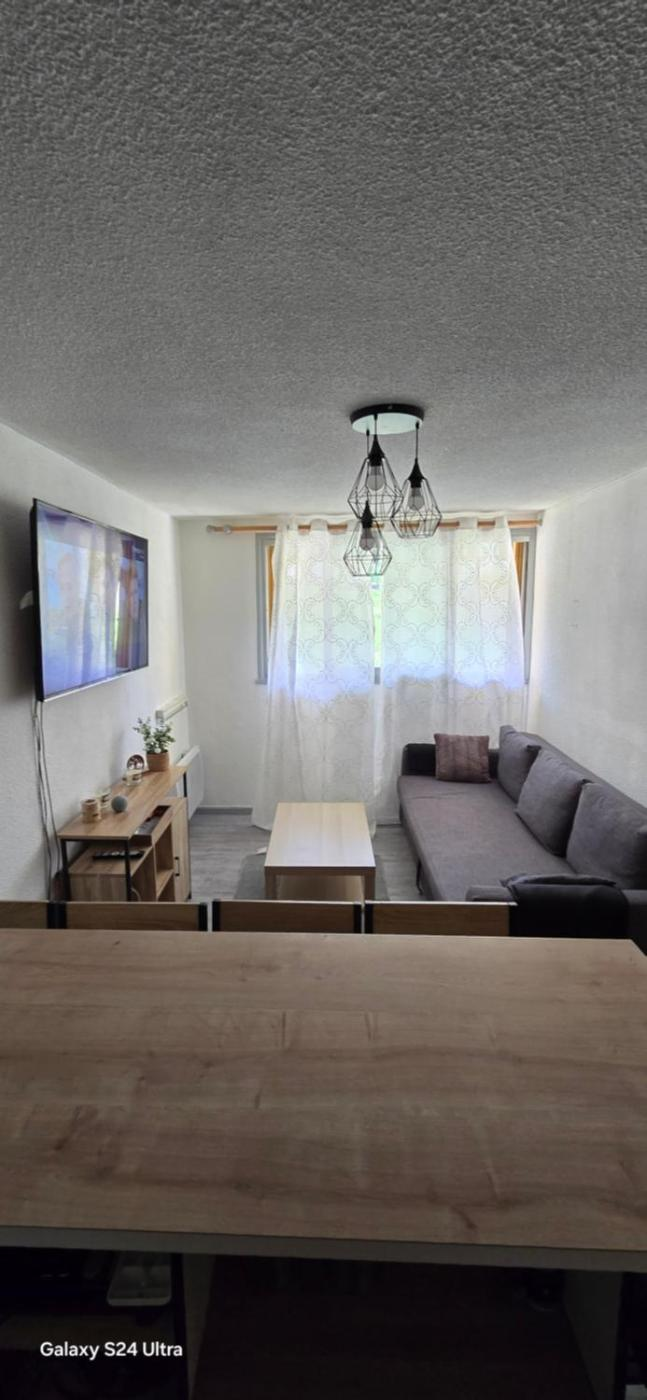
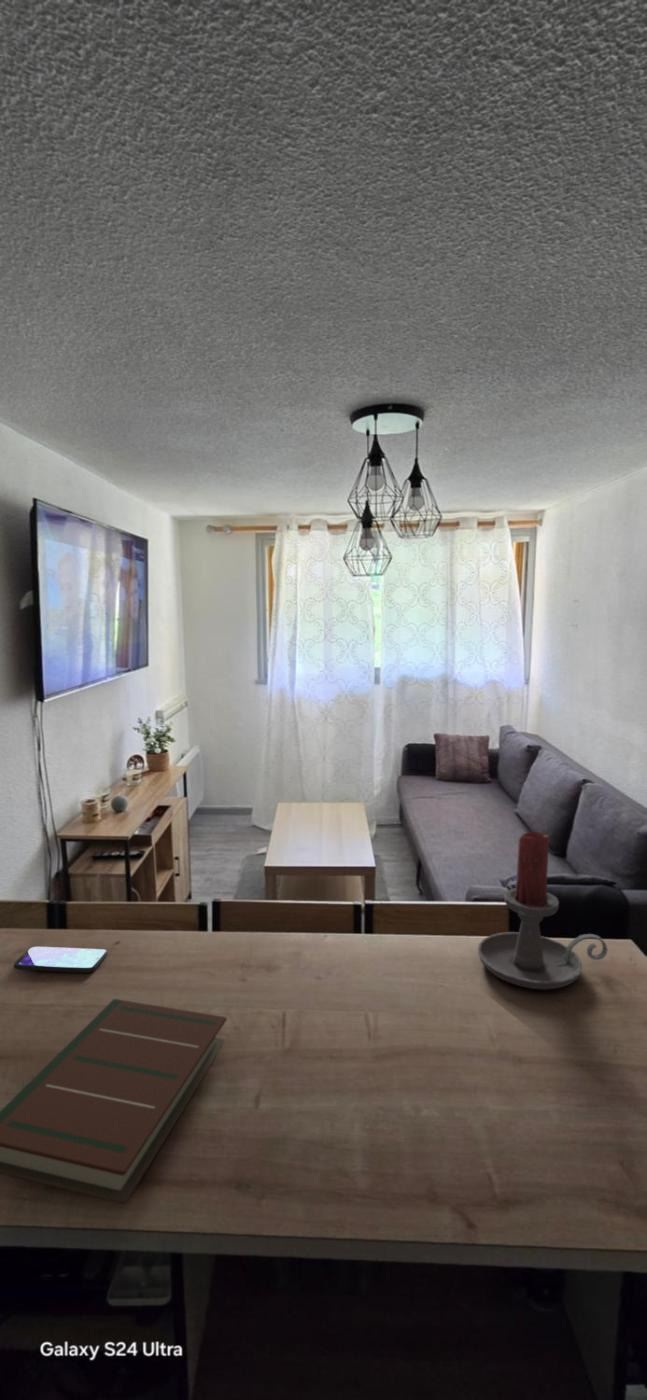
+ candle holder [477,831,609,991]
+ book [0,998,228,1205]
+ smartphone [13,946,108,973]
